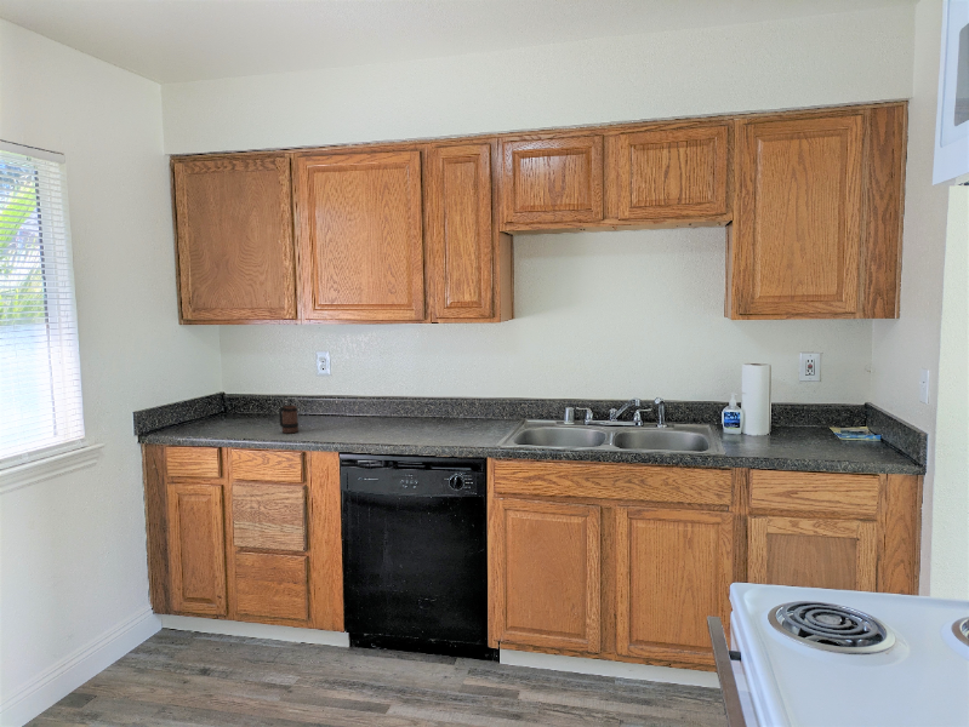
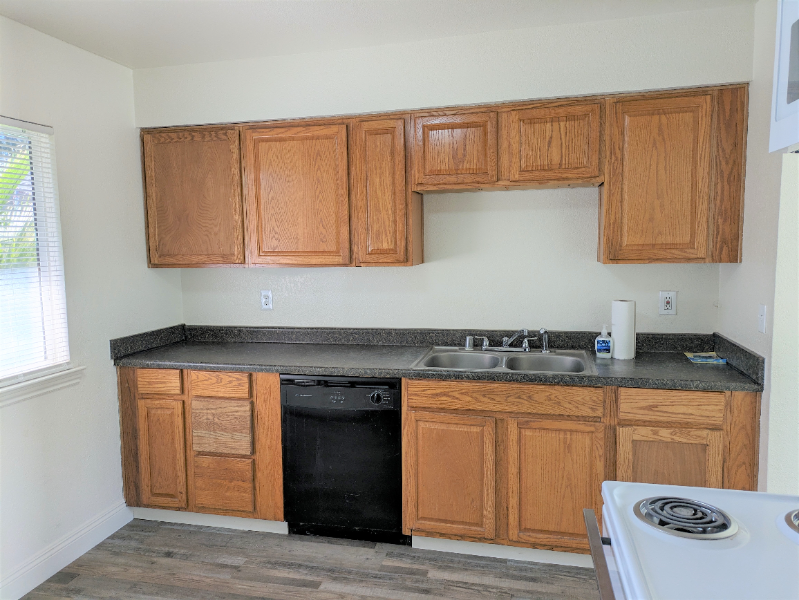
- mug [278,405,300,435]
